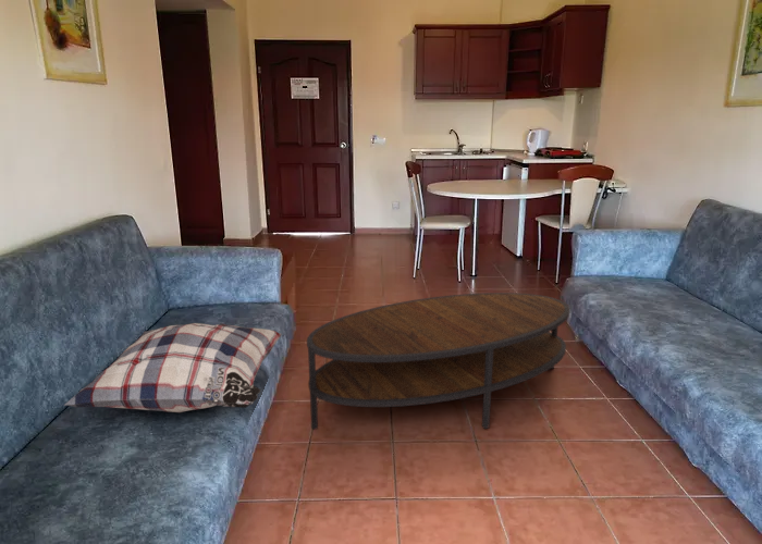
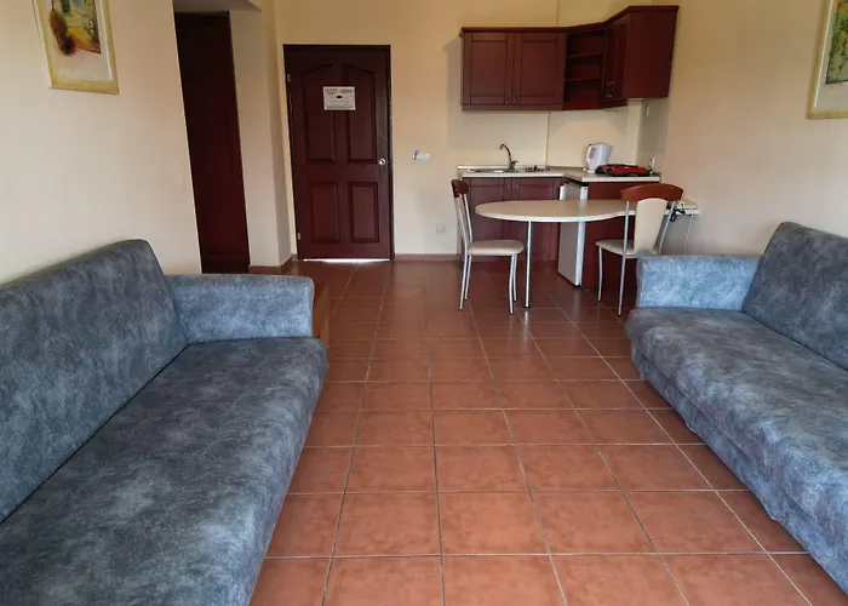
- cushion [63,322,283,413]
- coffee table [306,292,570,431]
